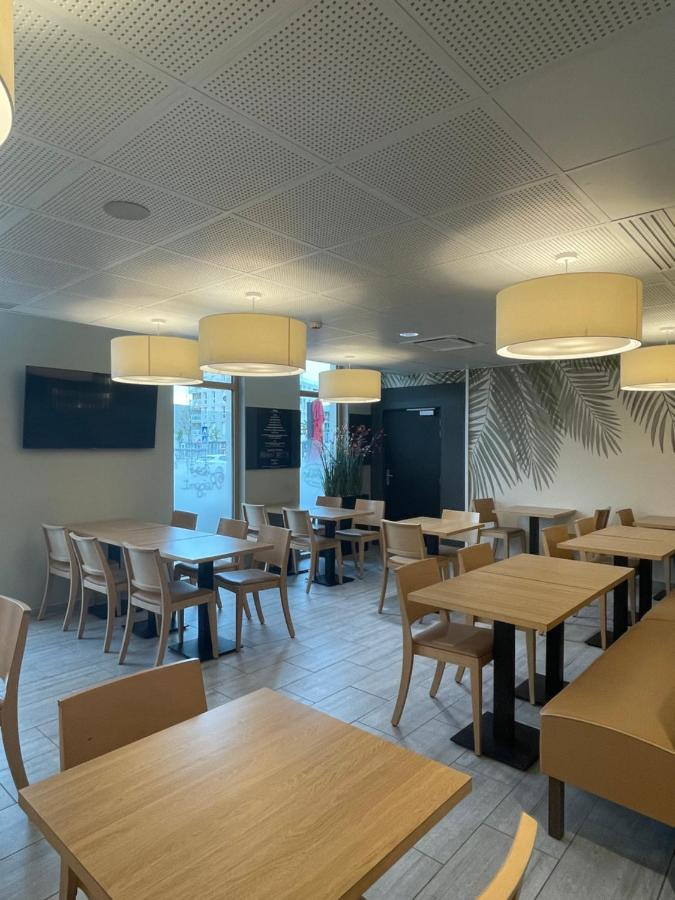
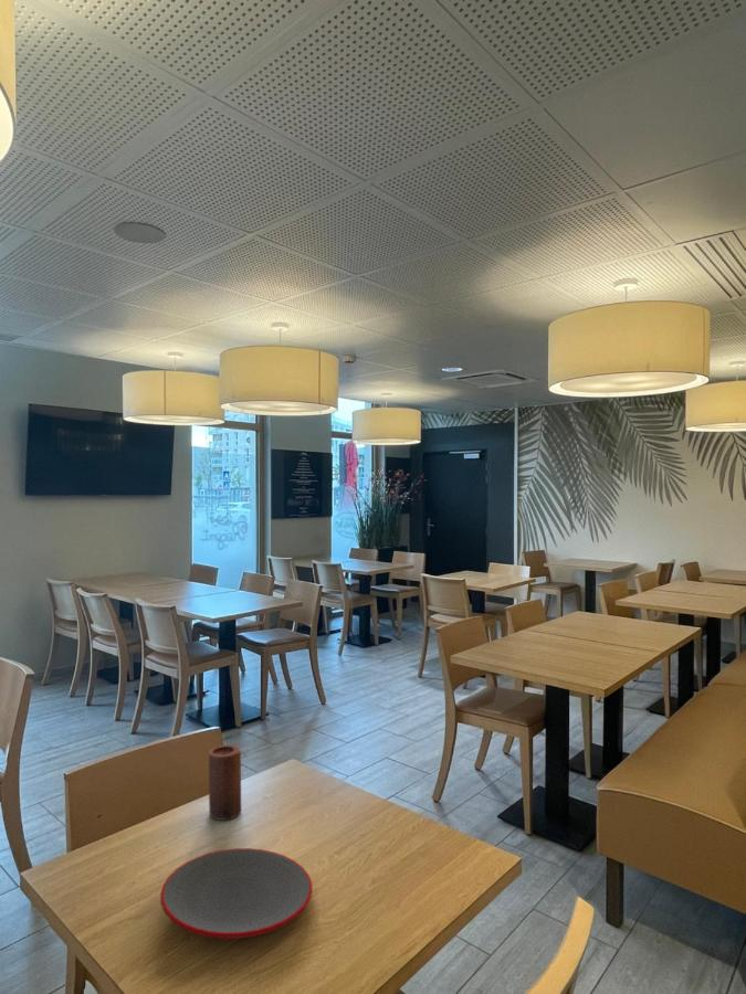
+ plate [159,847,314,940]
+ candle [208,743,242,821]
